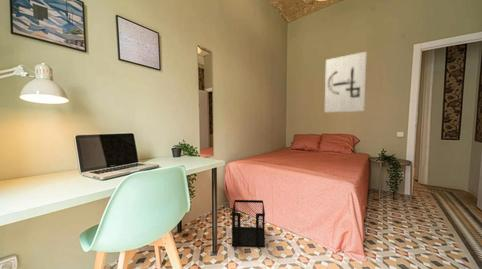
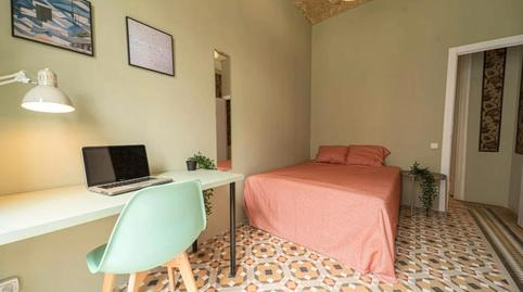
- wastebasket [231,199,266,248]
- wall art [324,51,368,113]
